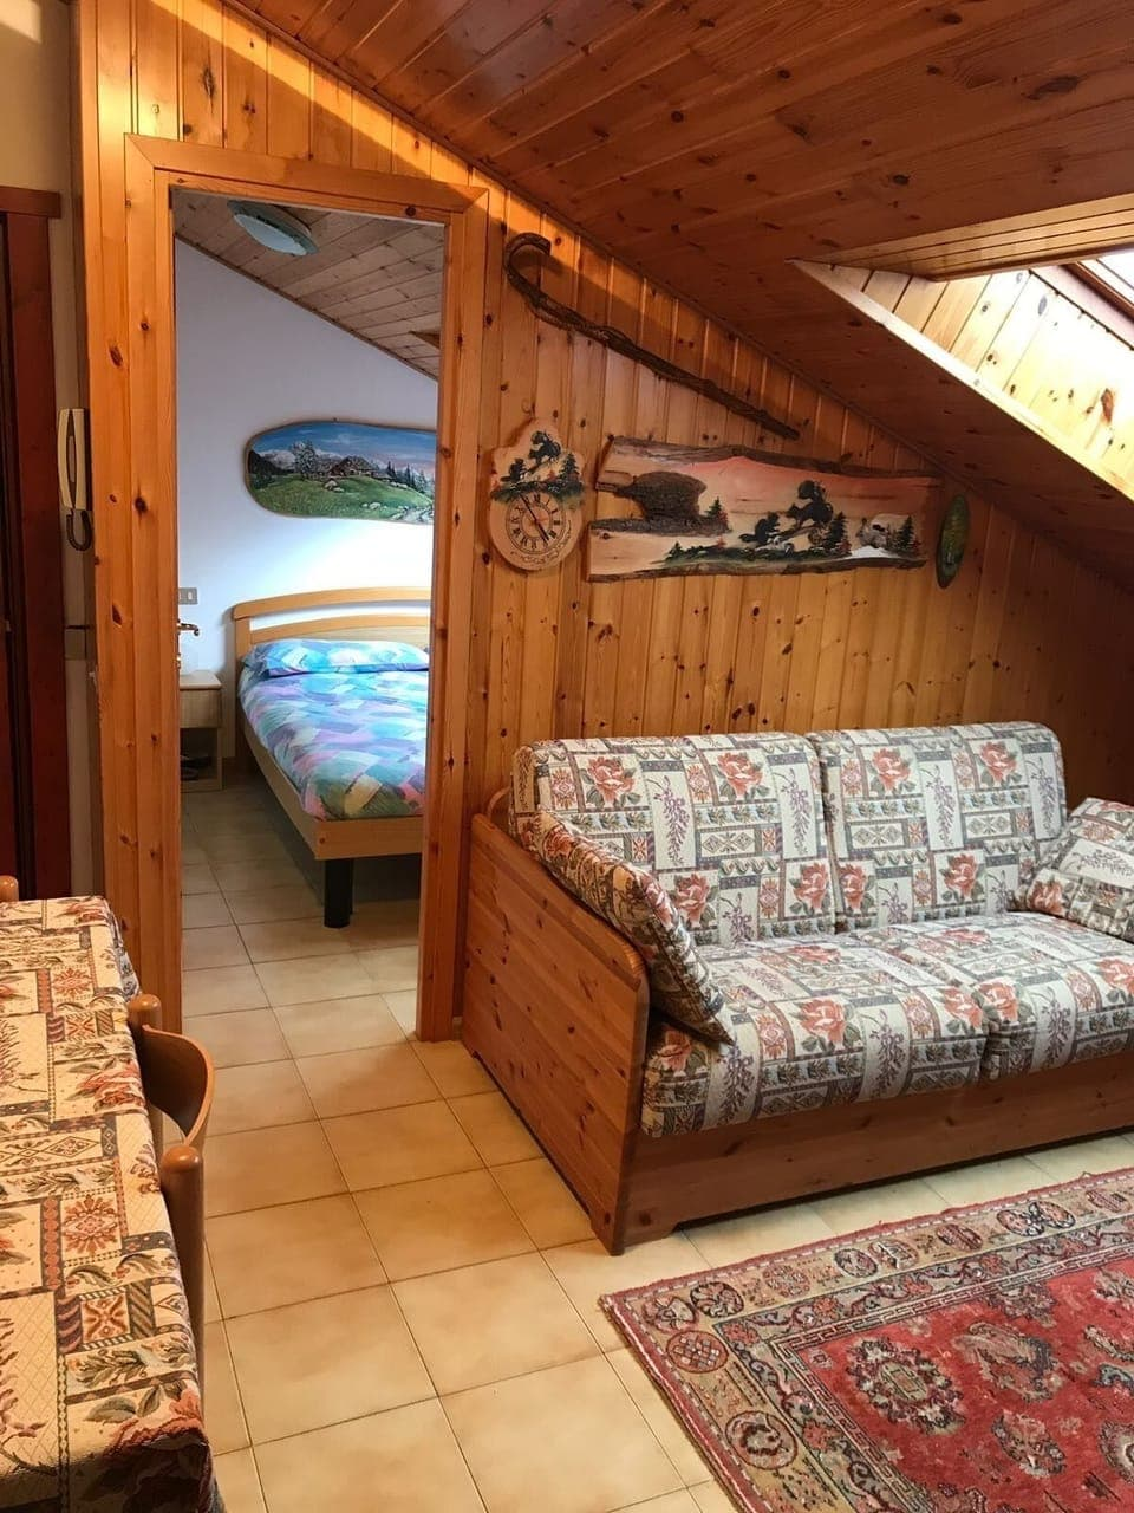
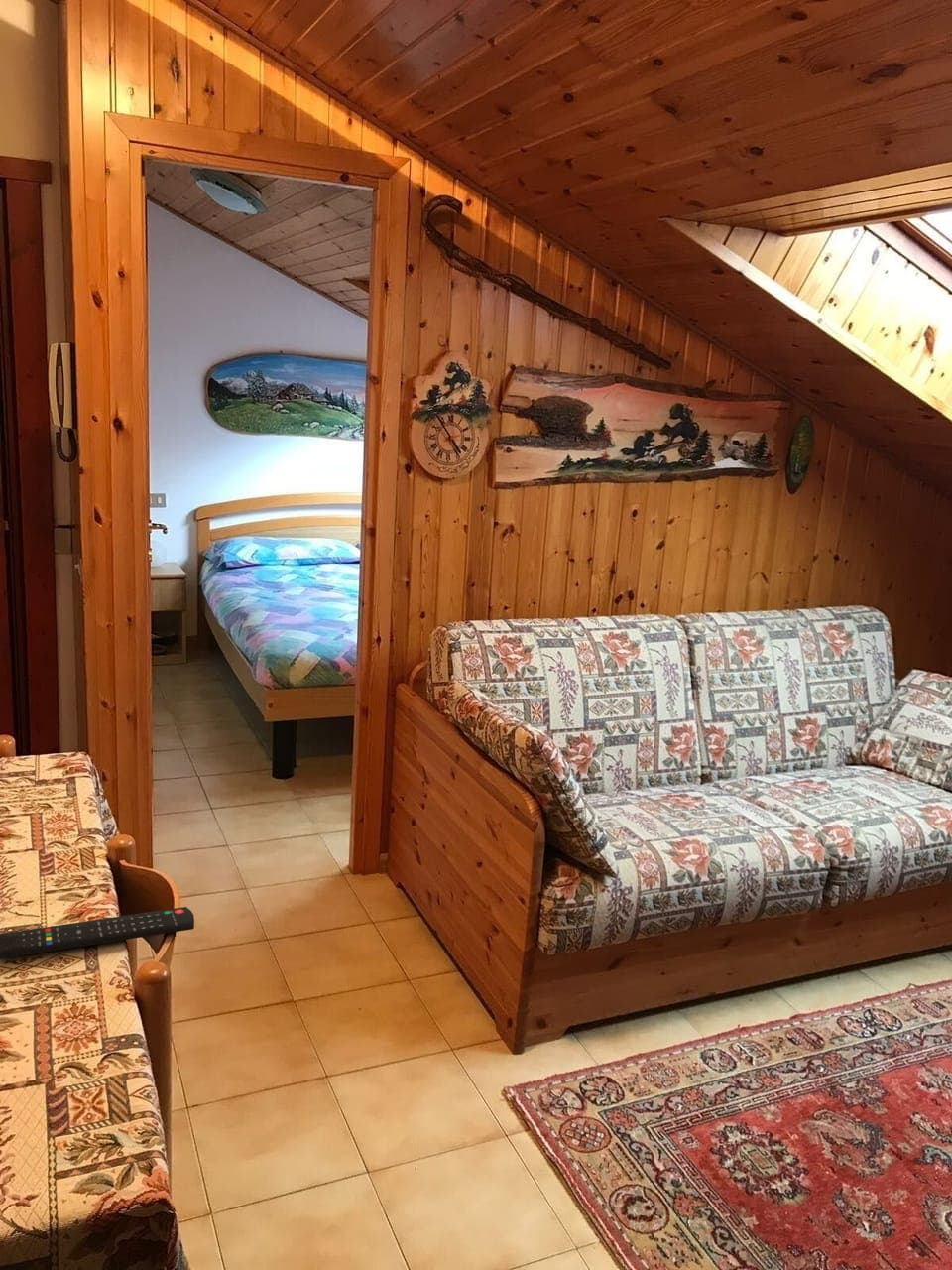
+ remote control [0,906,195,959]
